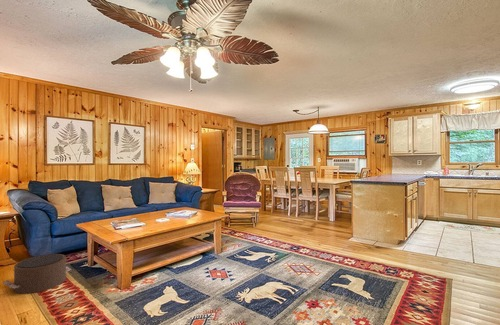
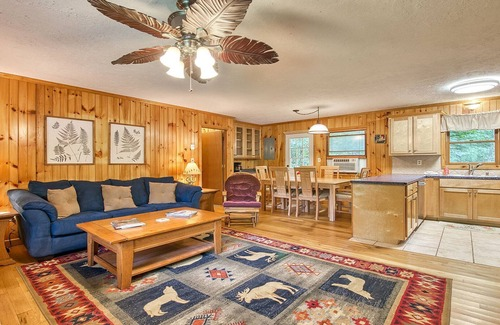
- pouf [2,253,73,295]
